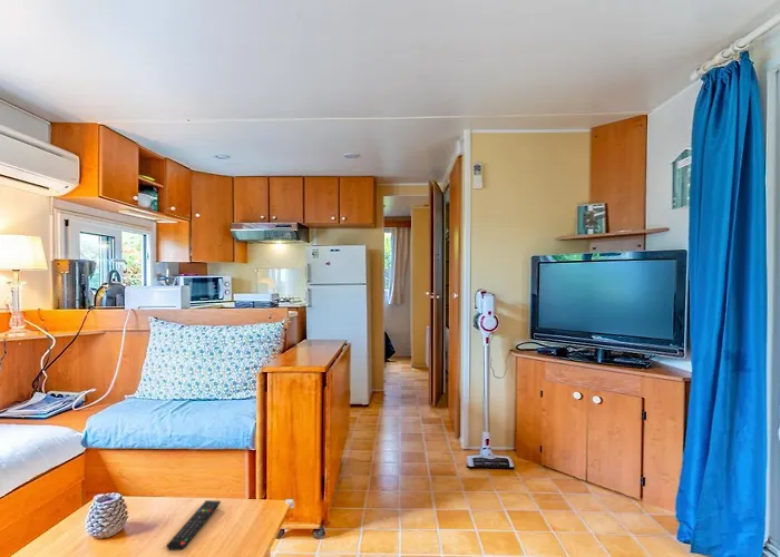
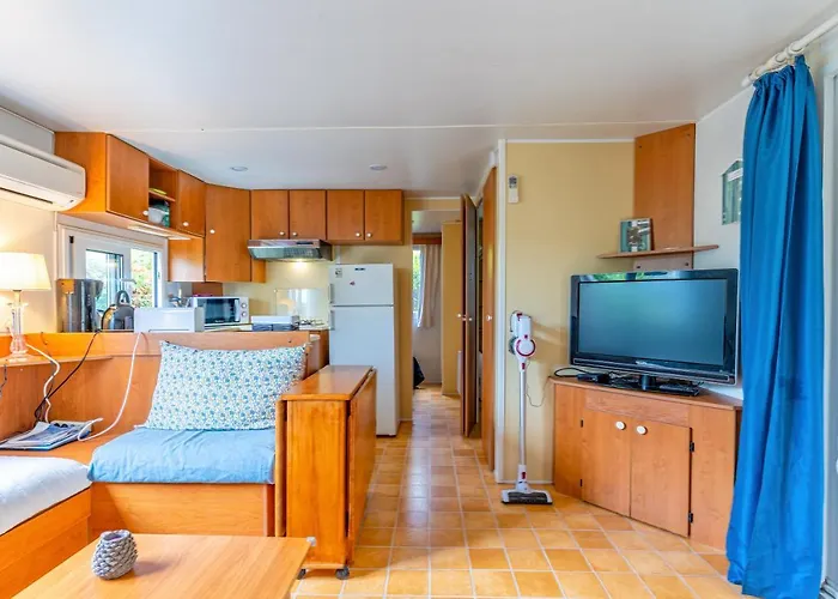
- remote control [166,499,222,551]
